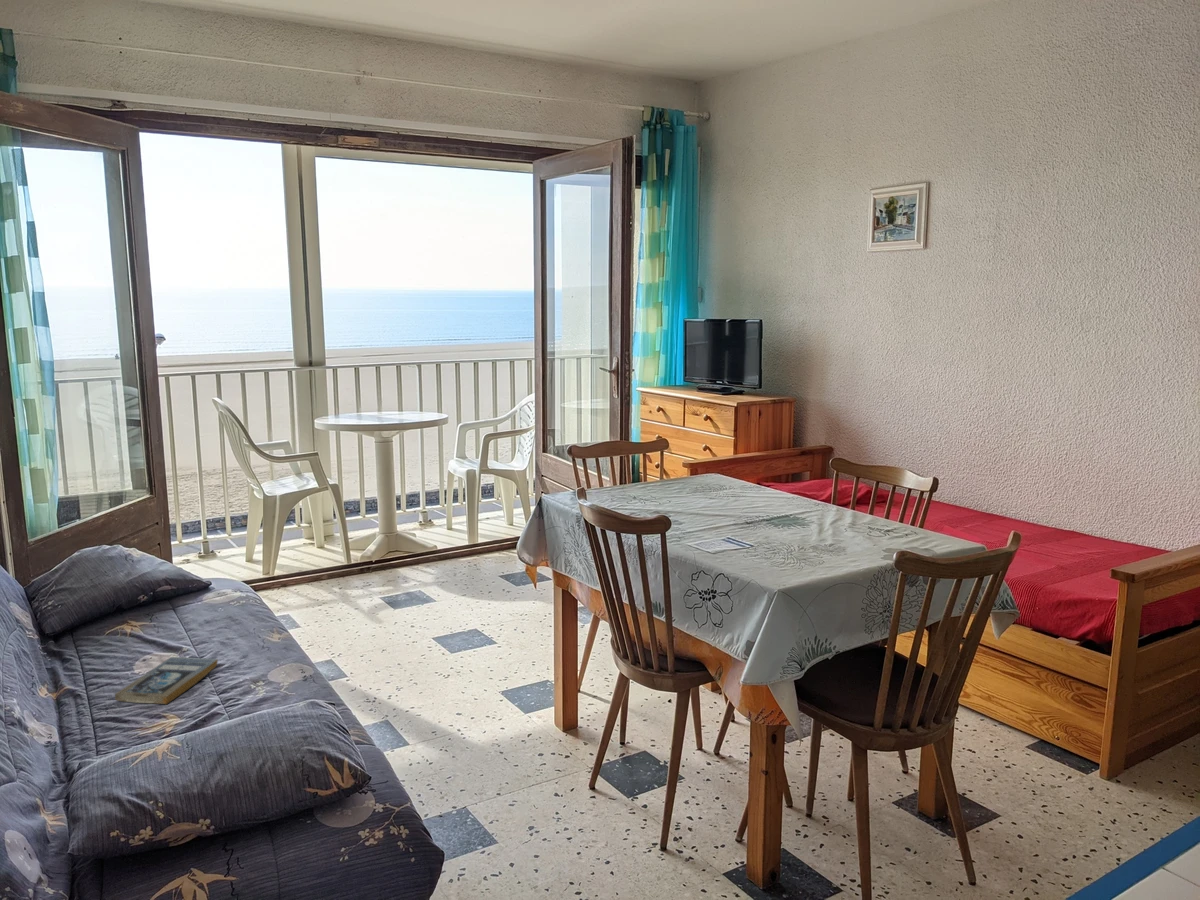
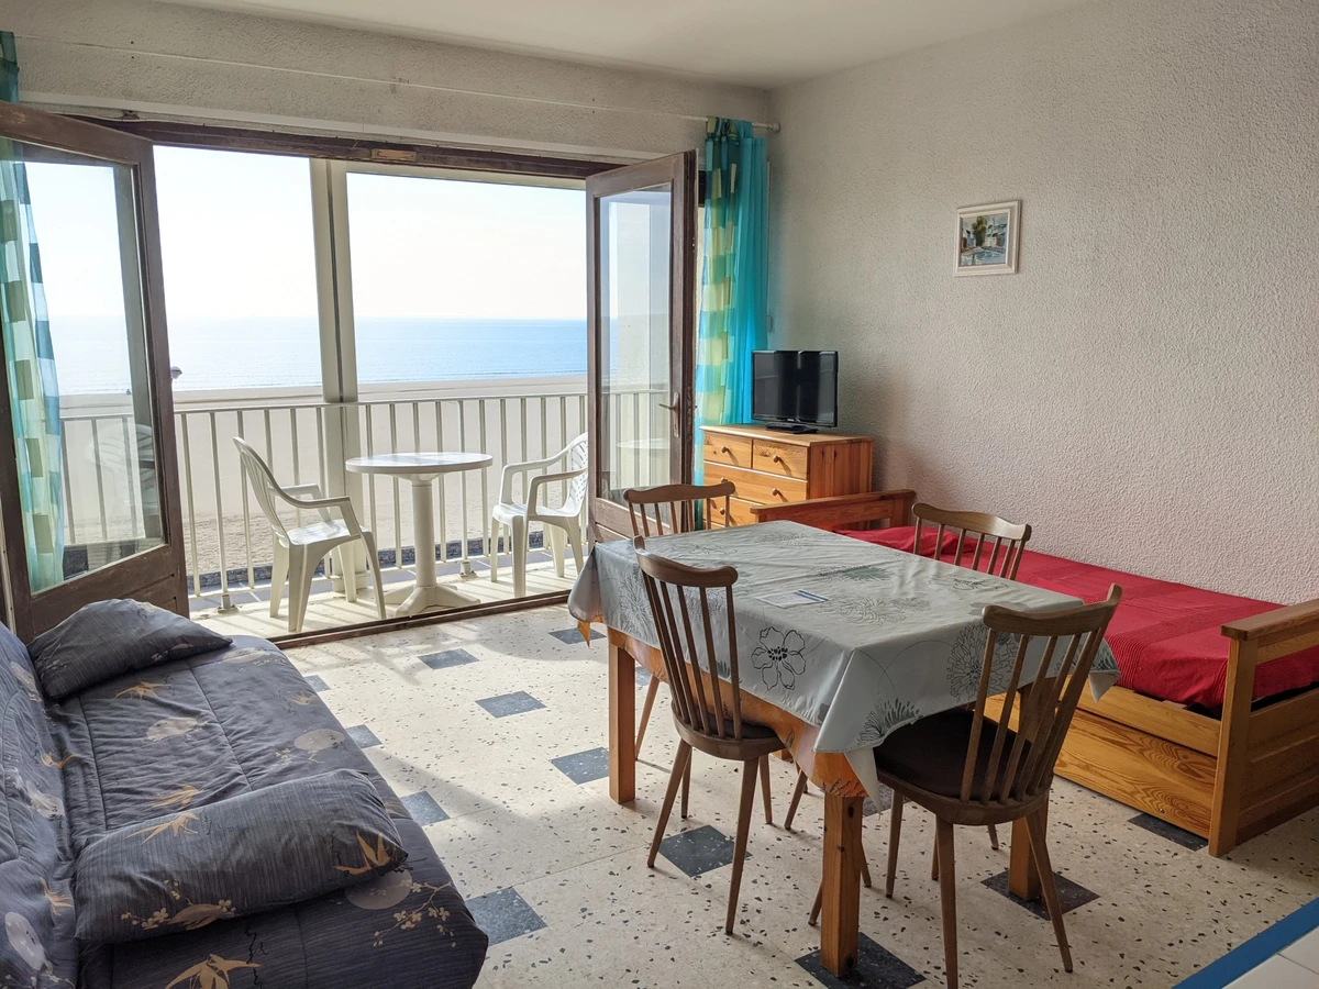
- book [114,656,219,705]
